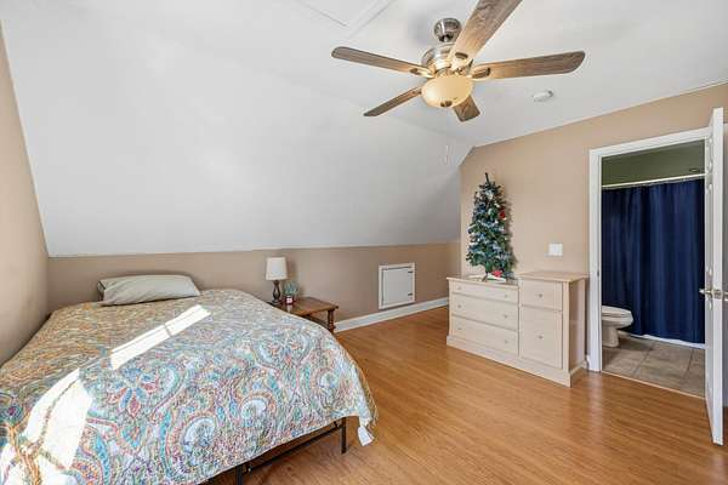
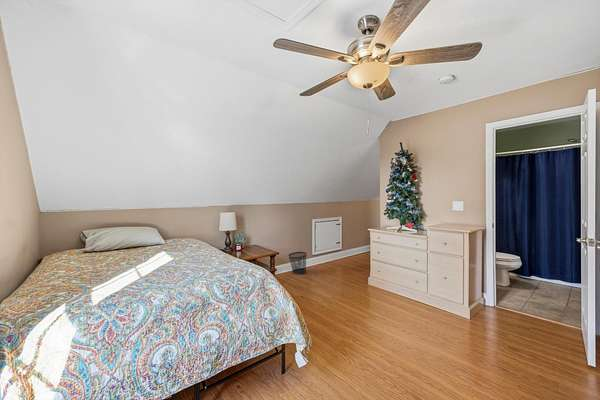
+ wastebasket [288,251,307,275]
